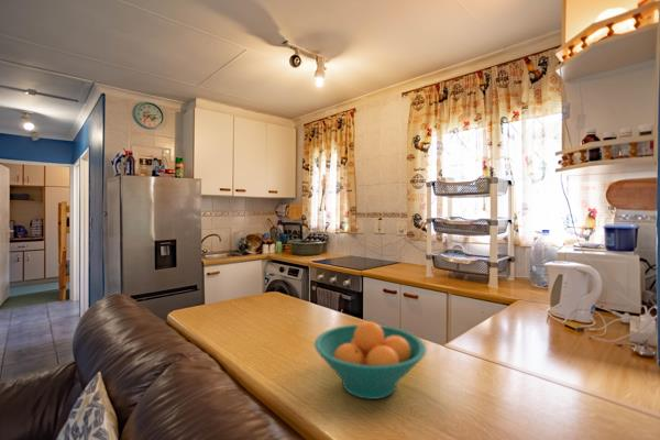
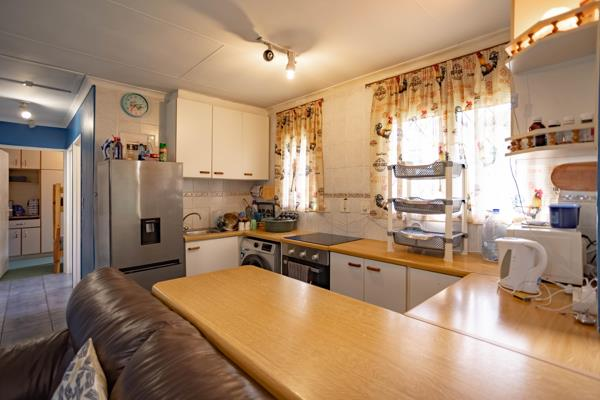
- fruit bowl [314,320,427,400]
